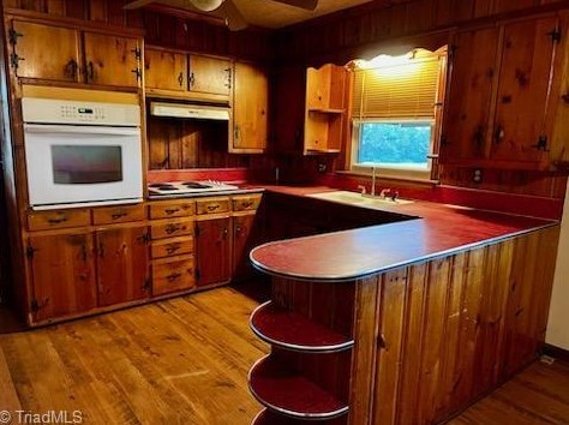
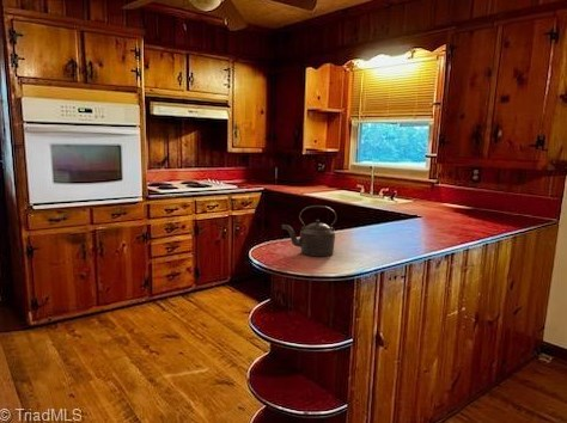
+ kettle [281,204,339,258]
